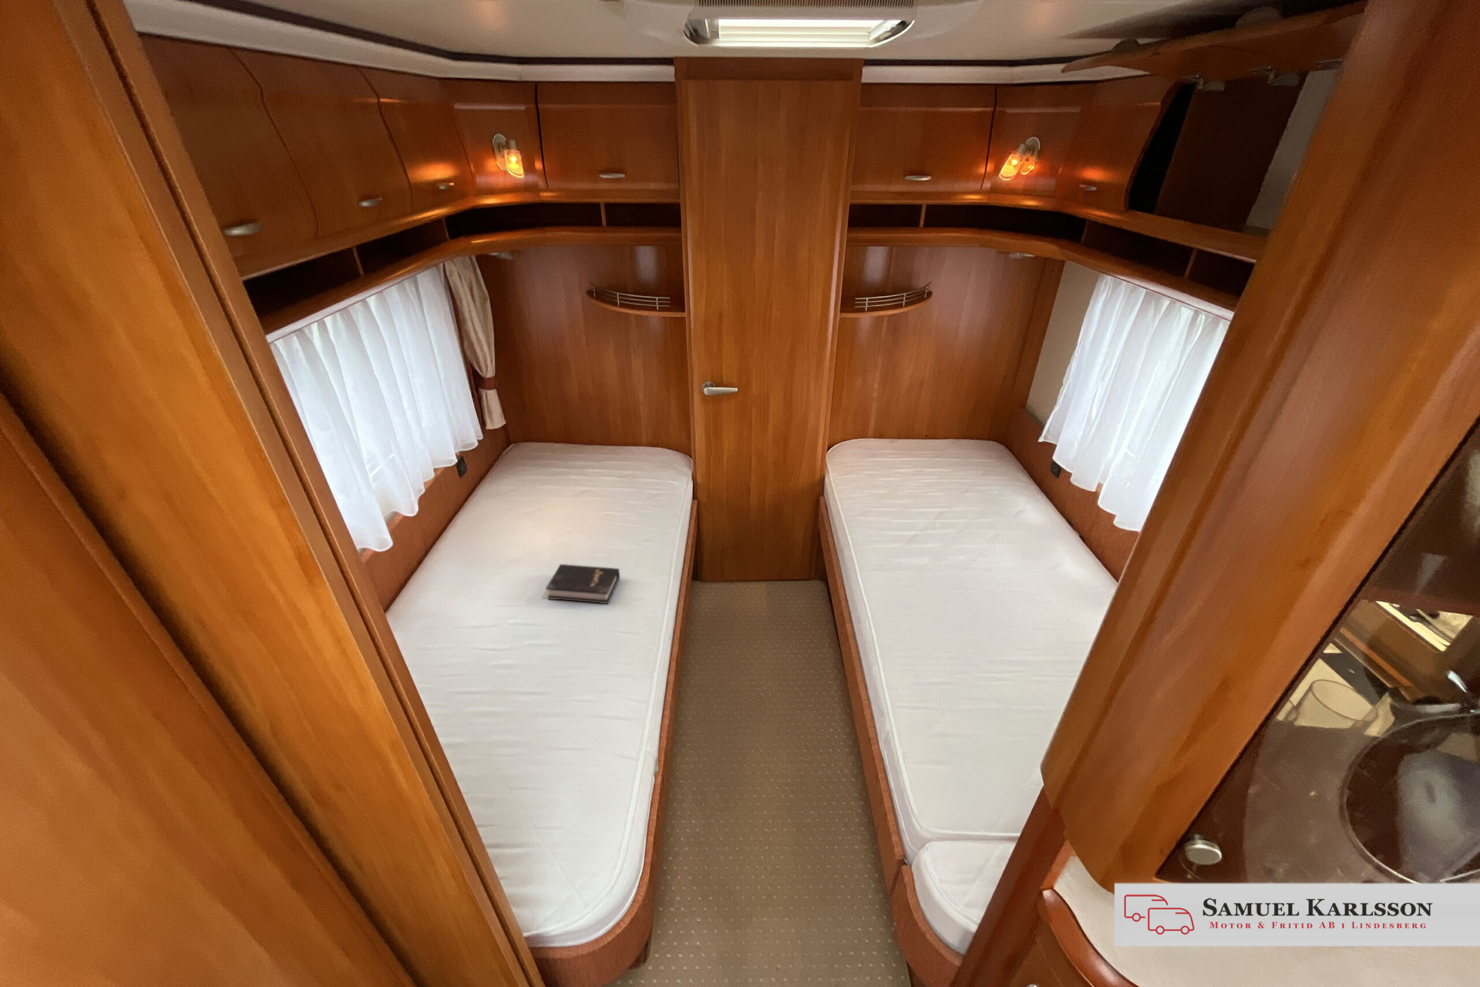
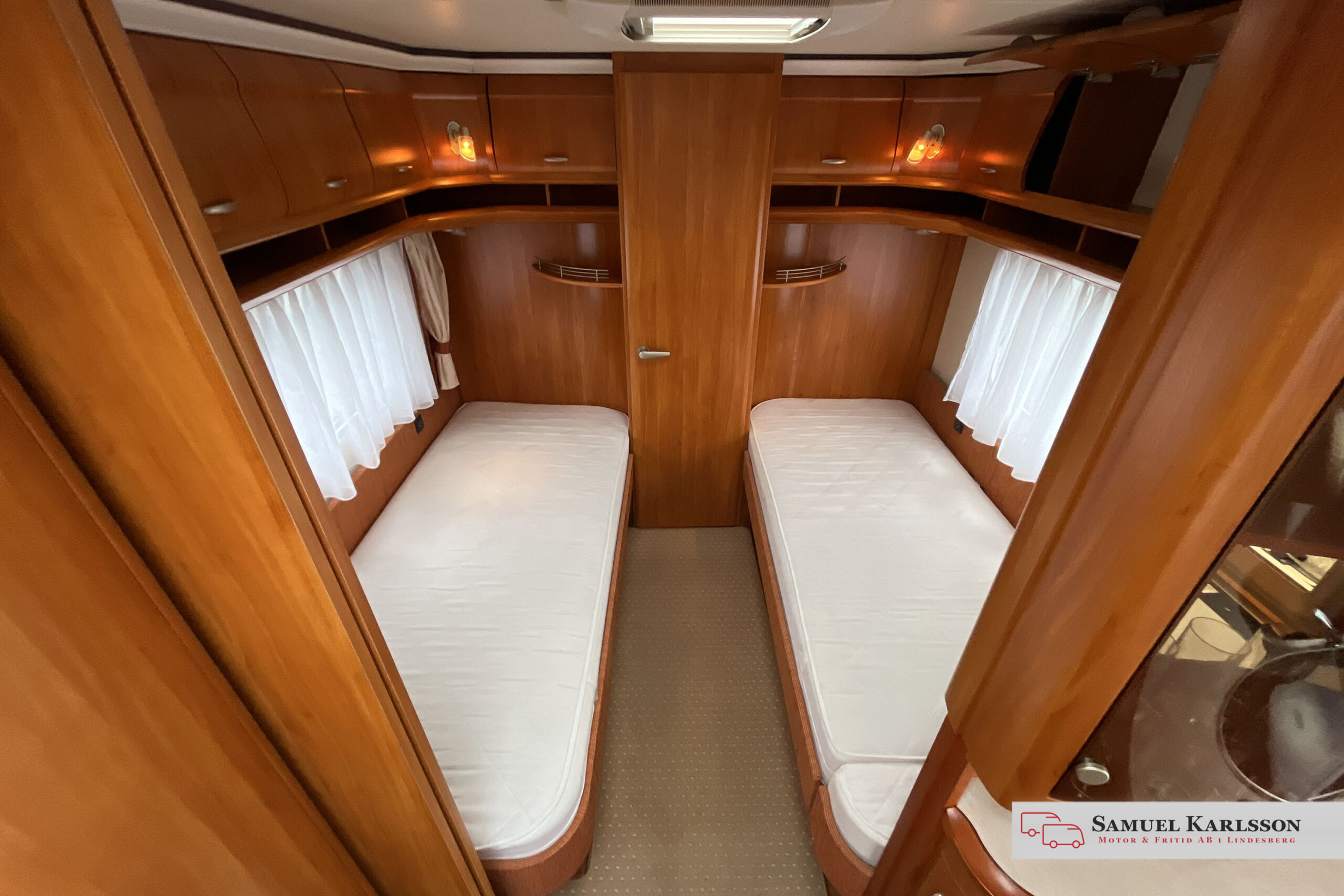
- hardback book [545,564,620,605]
